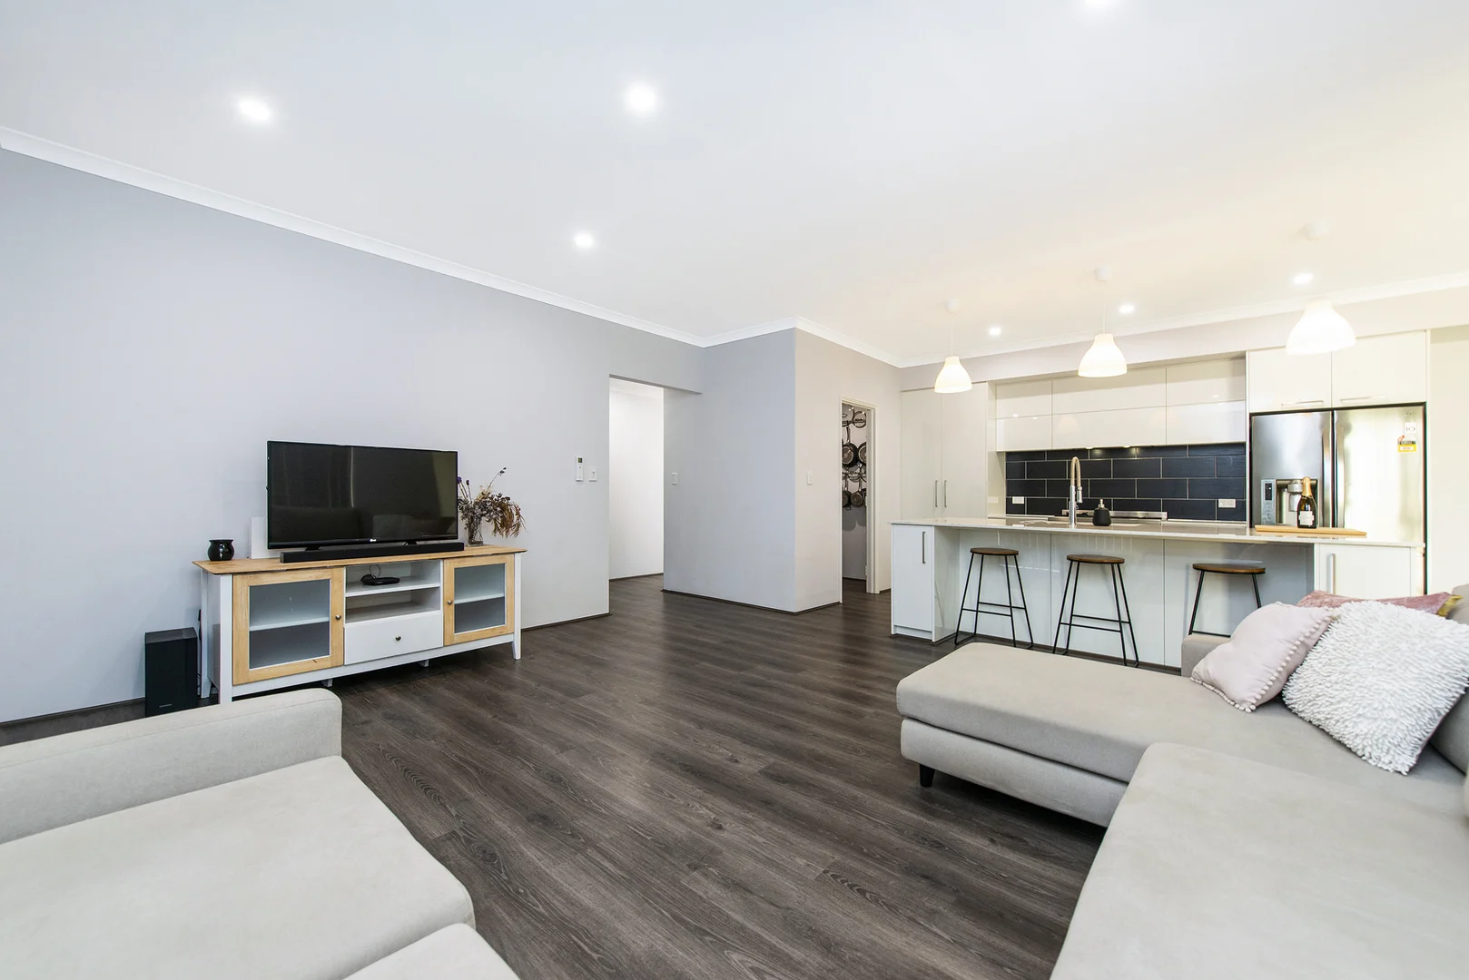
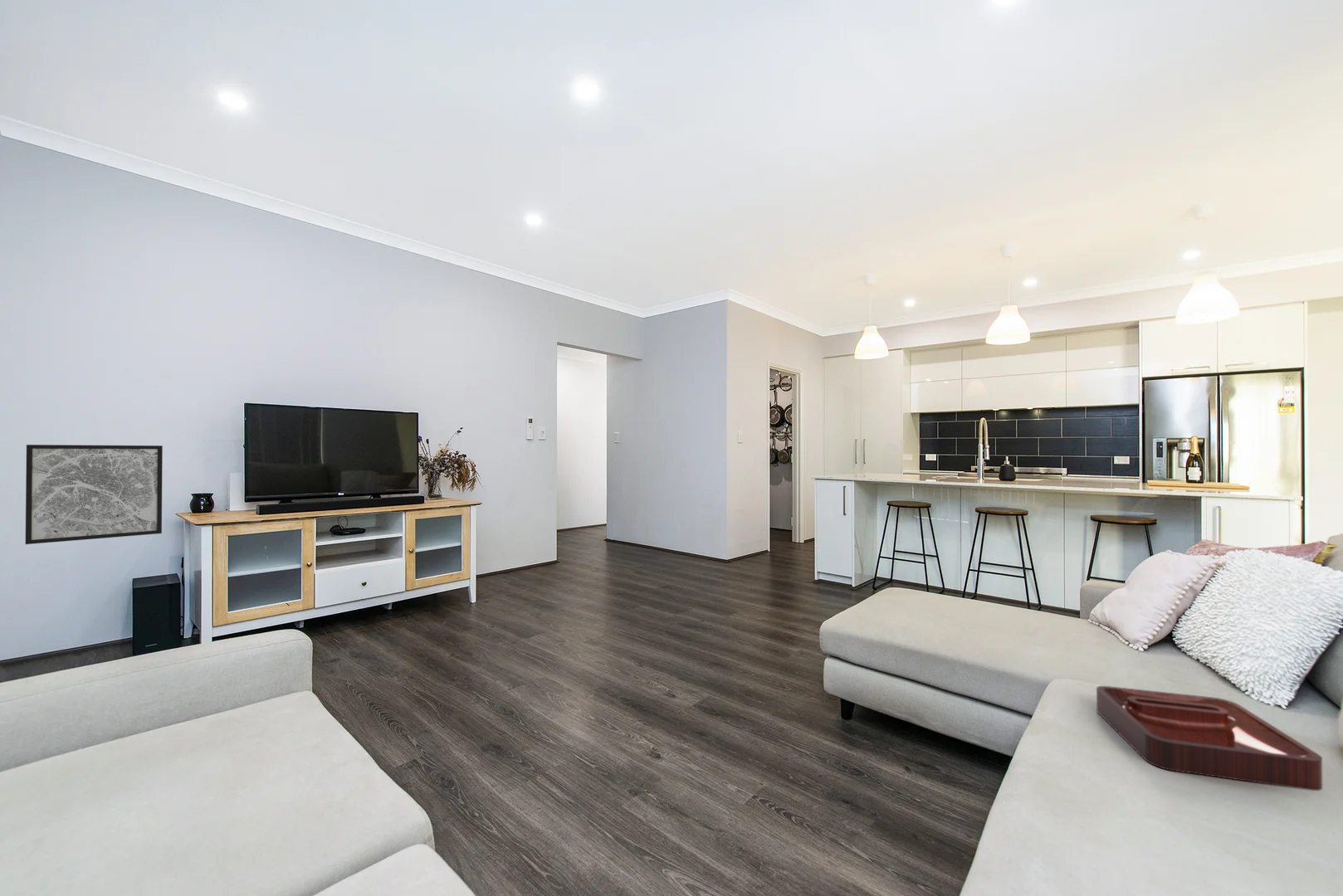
+ wall art [25,444,164,545]
+ decorative tray [1096,685,1323,791]
